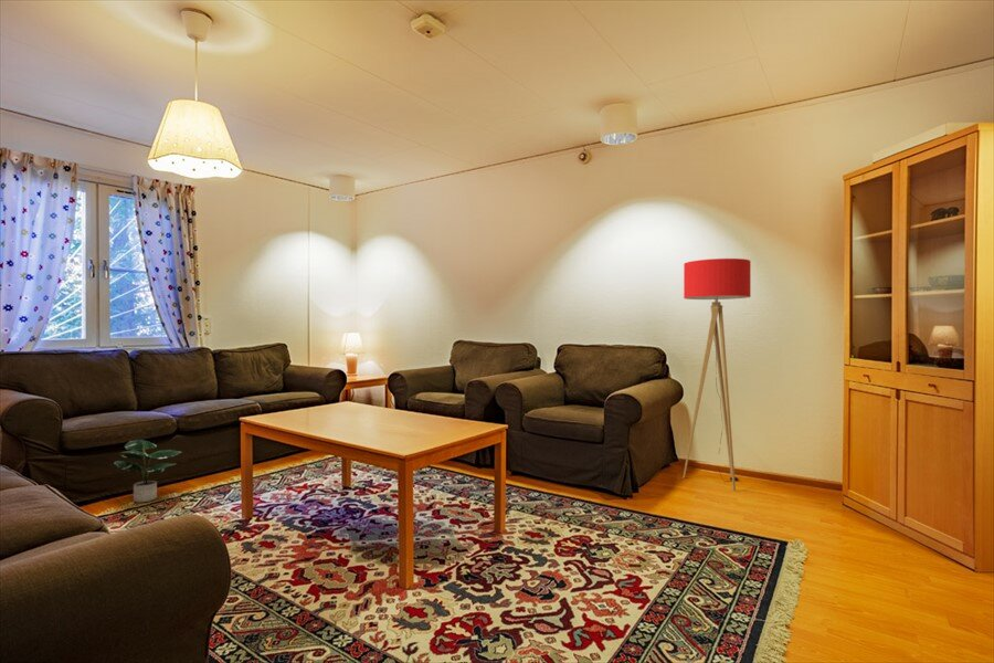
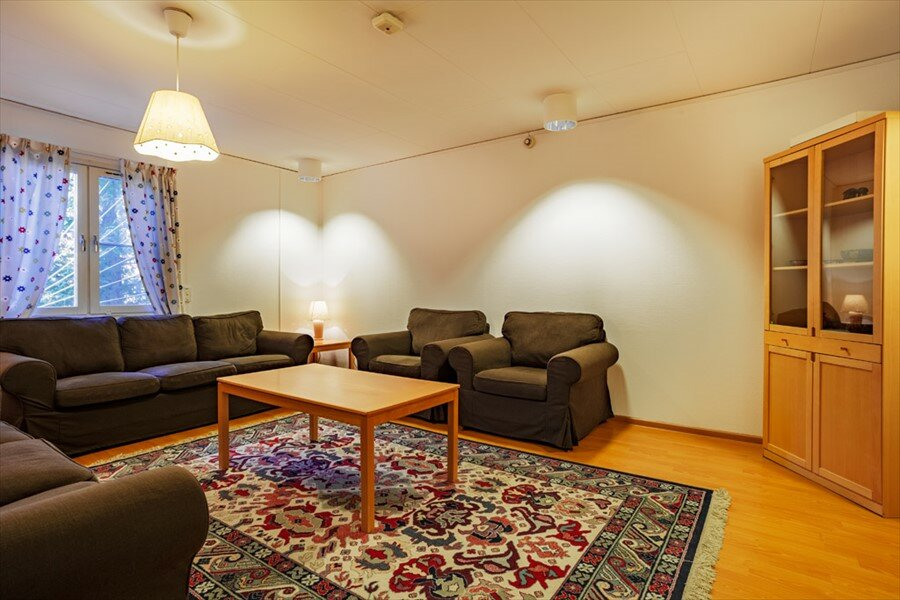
- floor lamp [681,257,752,492]
- potted plant [114,439,182,504]
